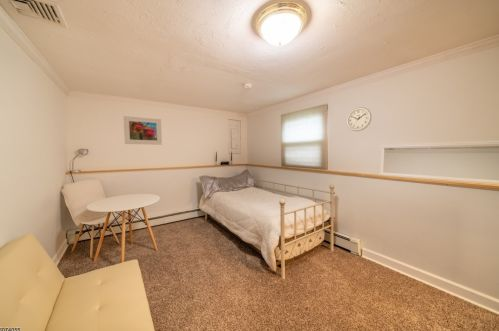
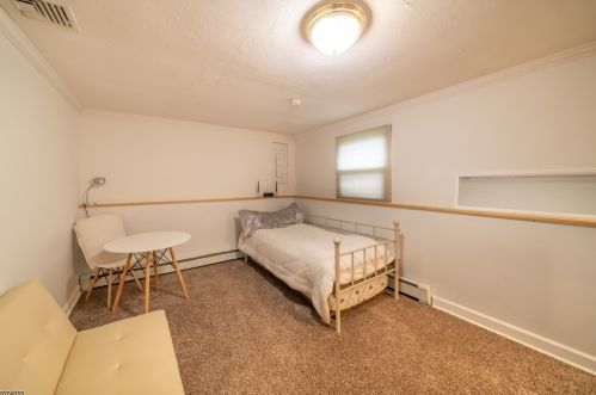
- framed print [122,115,163,146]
- wall clock [346,106,372,132]
